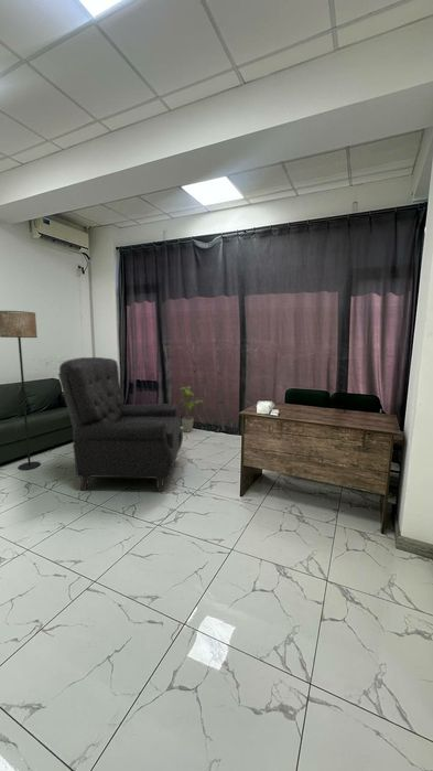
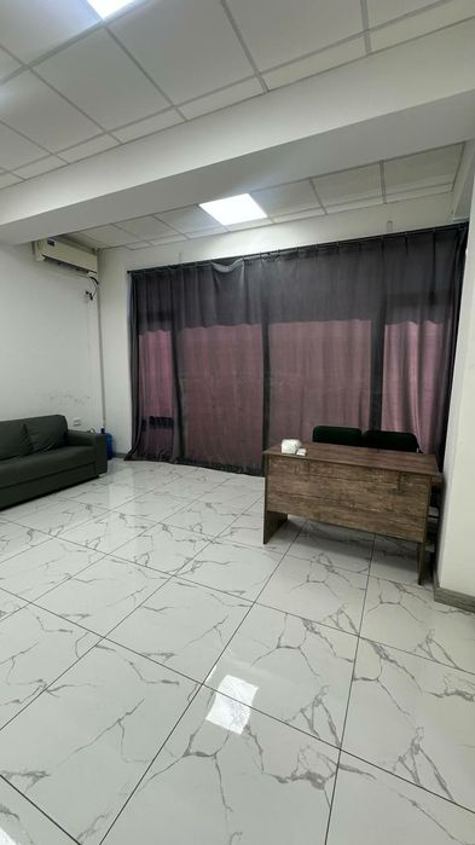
- house plant [178,386,205,433]
- floor lamp [0,310,42,471]
- chair [57,356,184,493]
